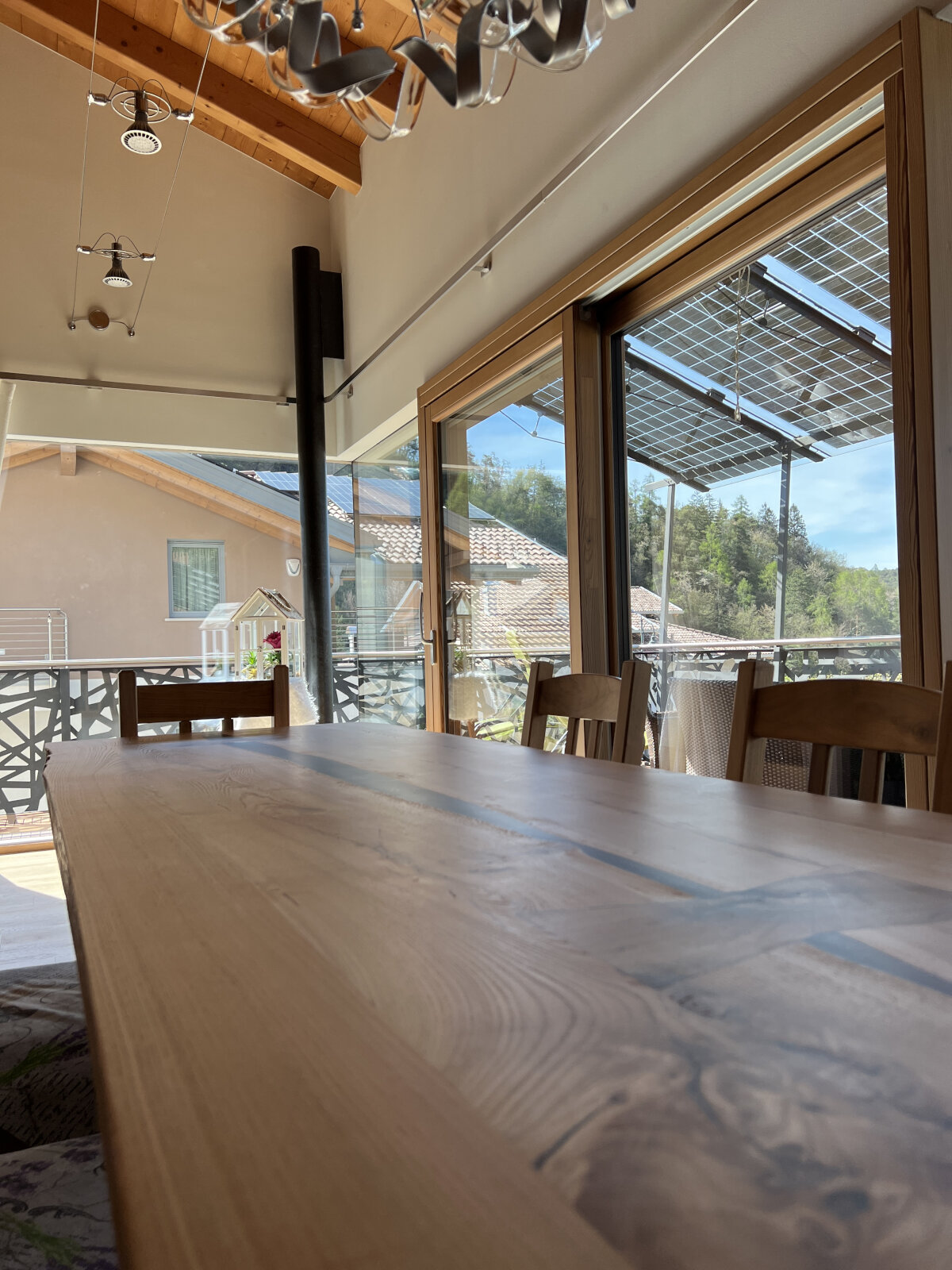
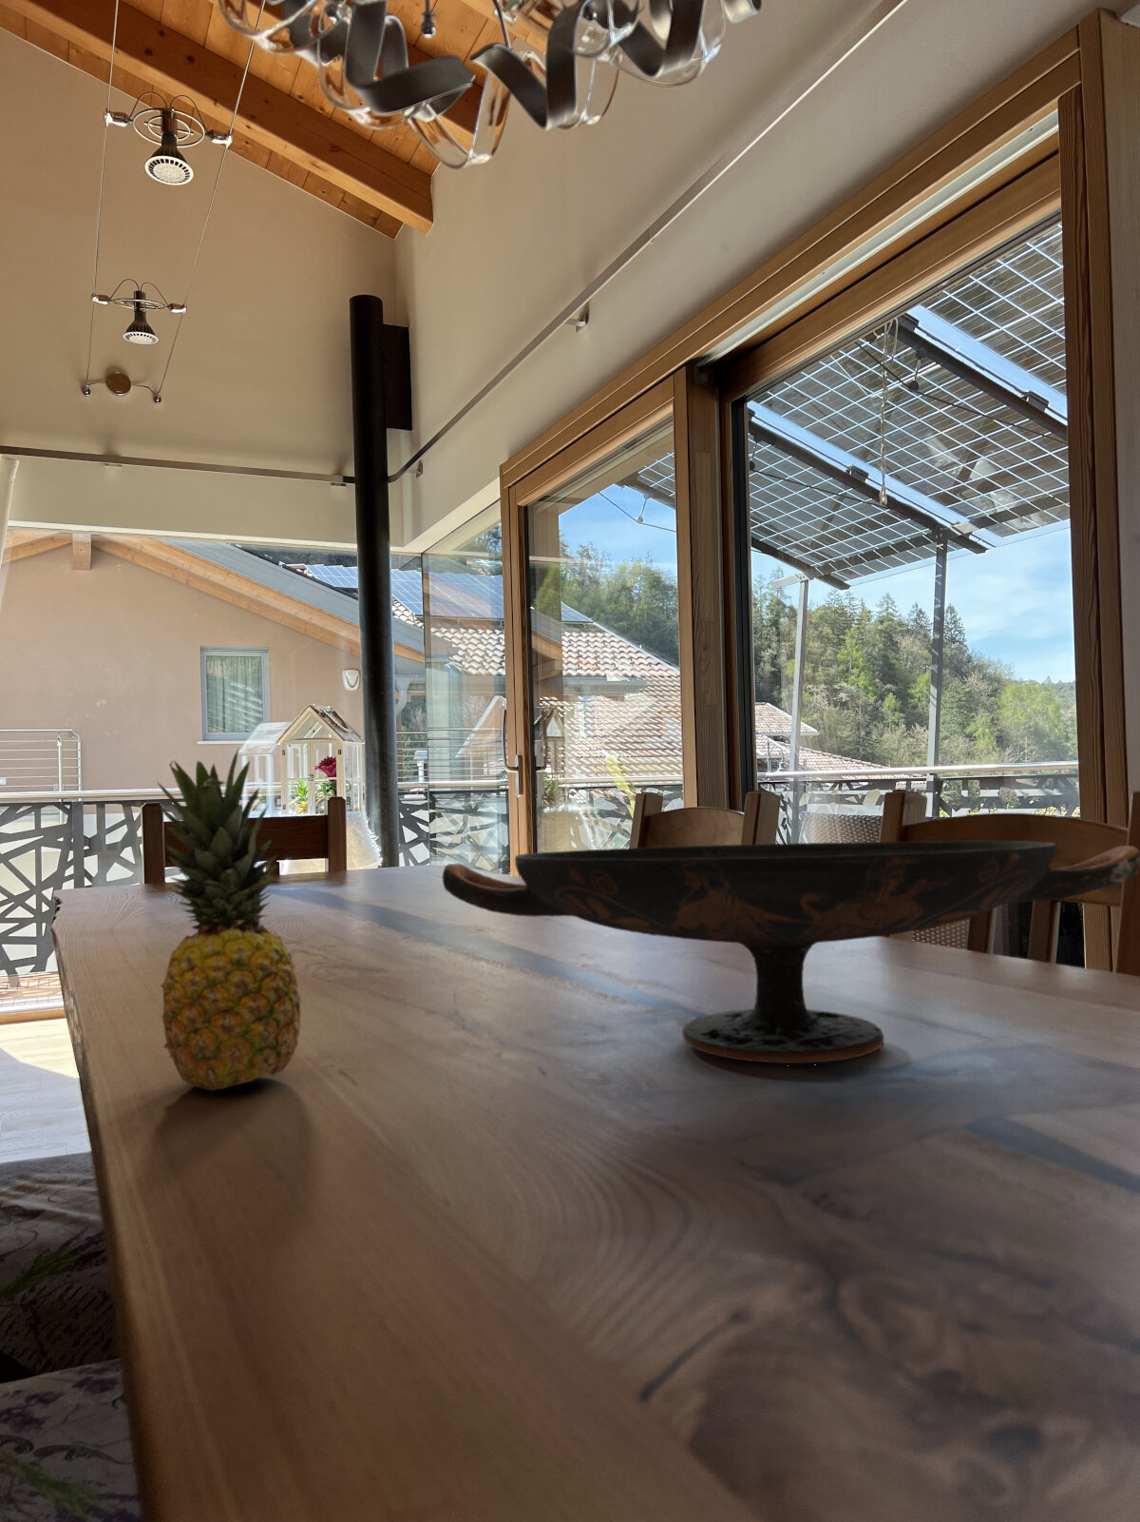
+ fruit [156,748,302,1091]
+ decorative bowl [442,840,1140,1067]
